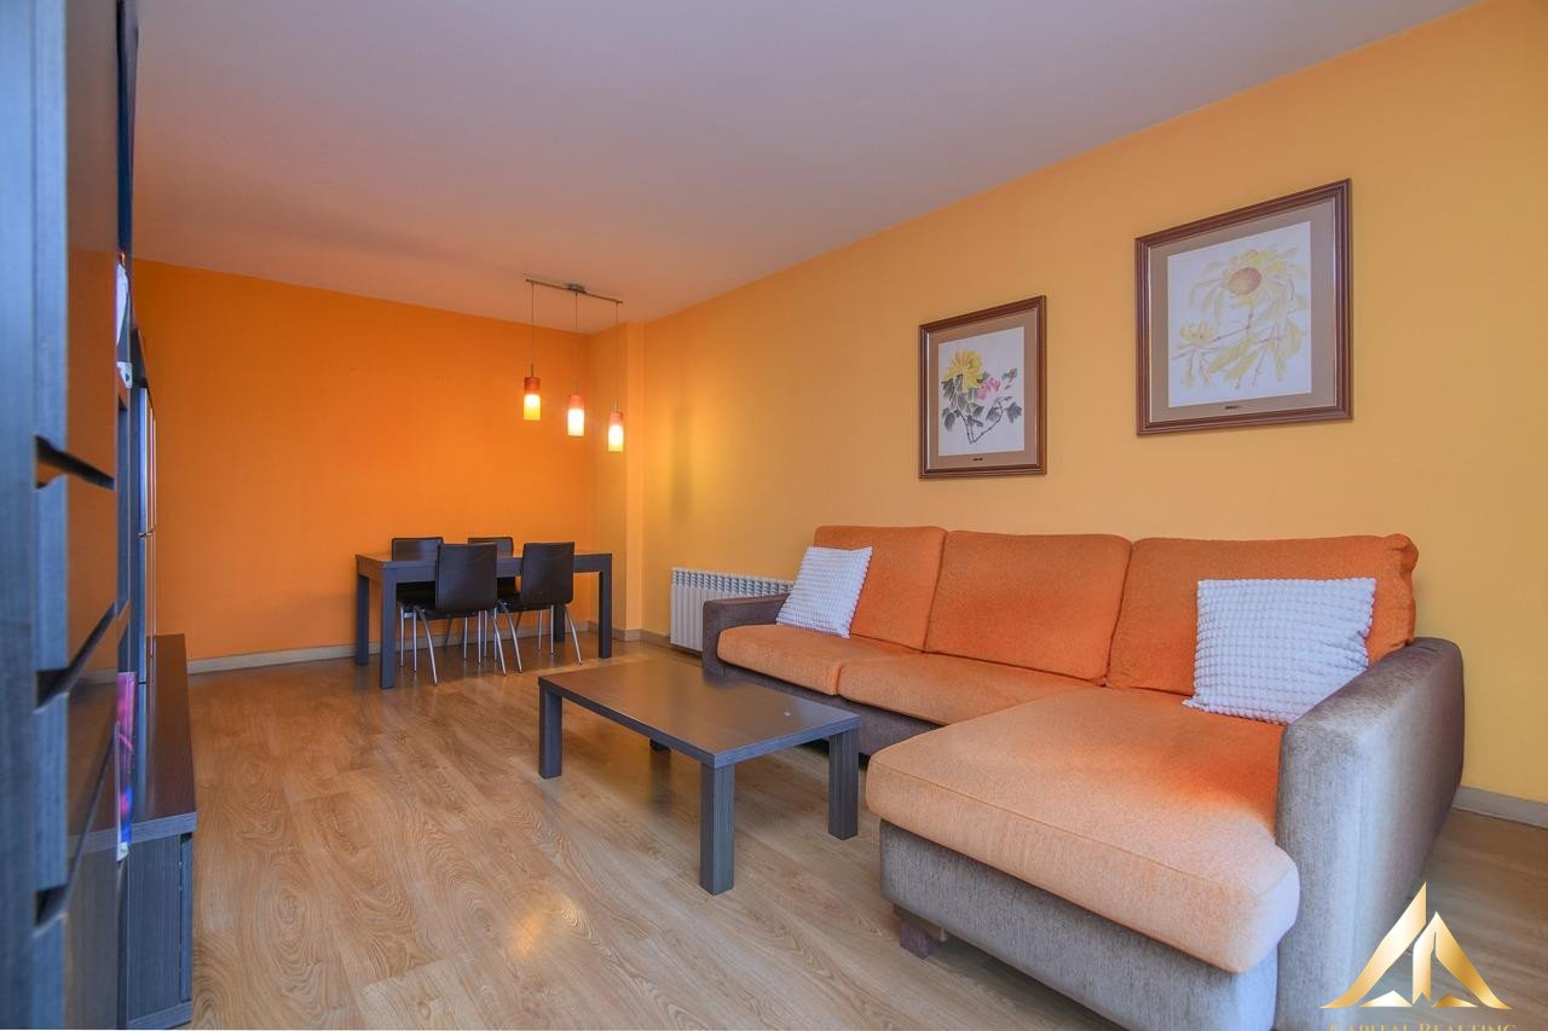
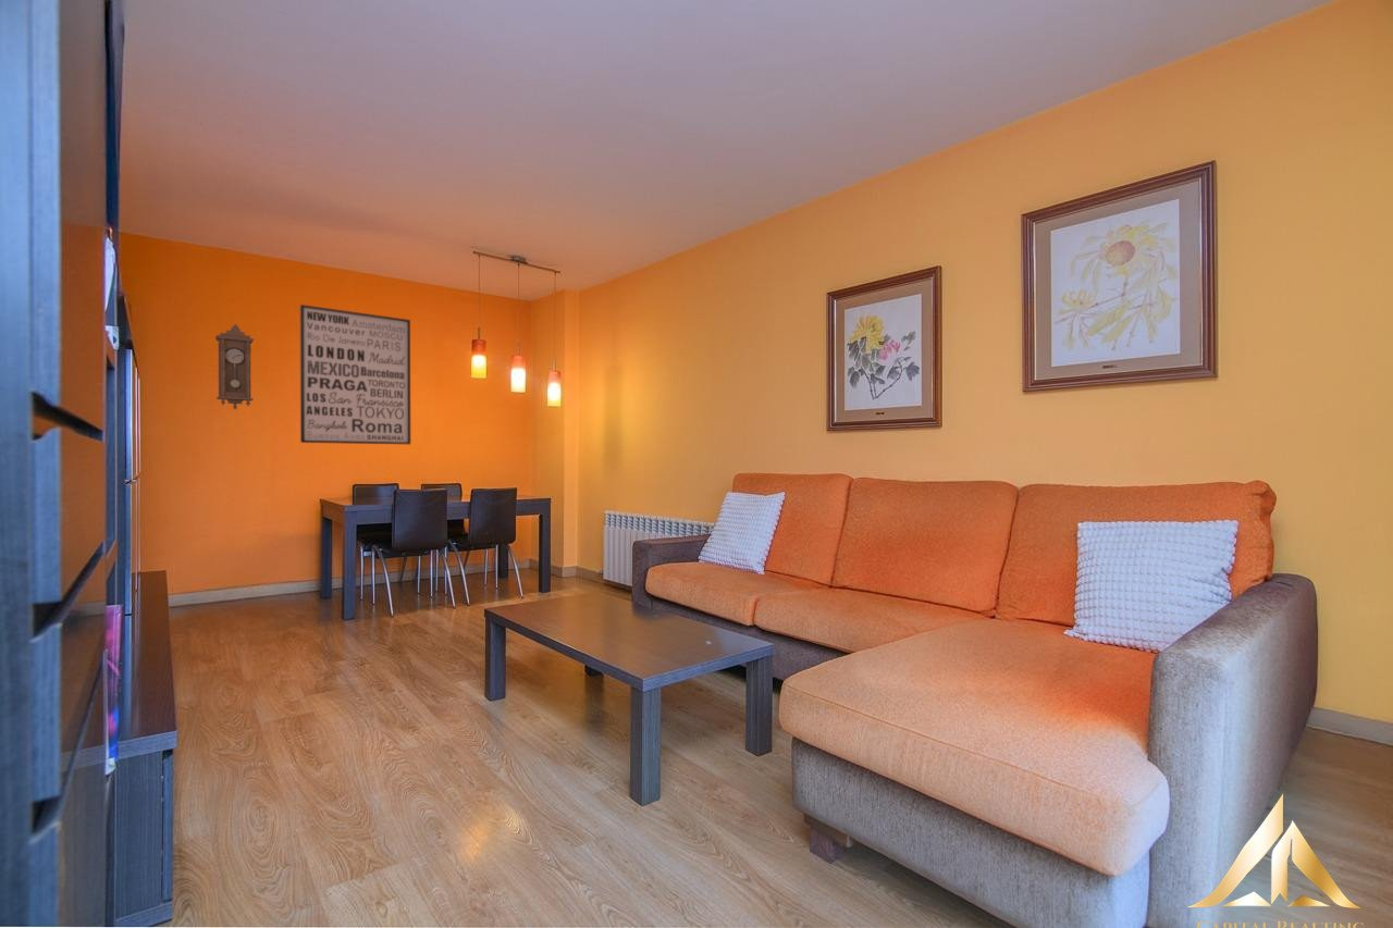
+ pendulum clock [214,323,255,410]
+ wall art [299,304,411,446]
